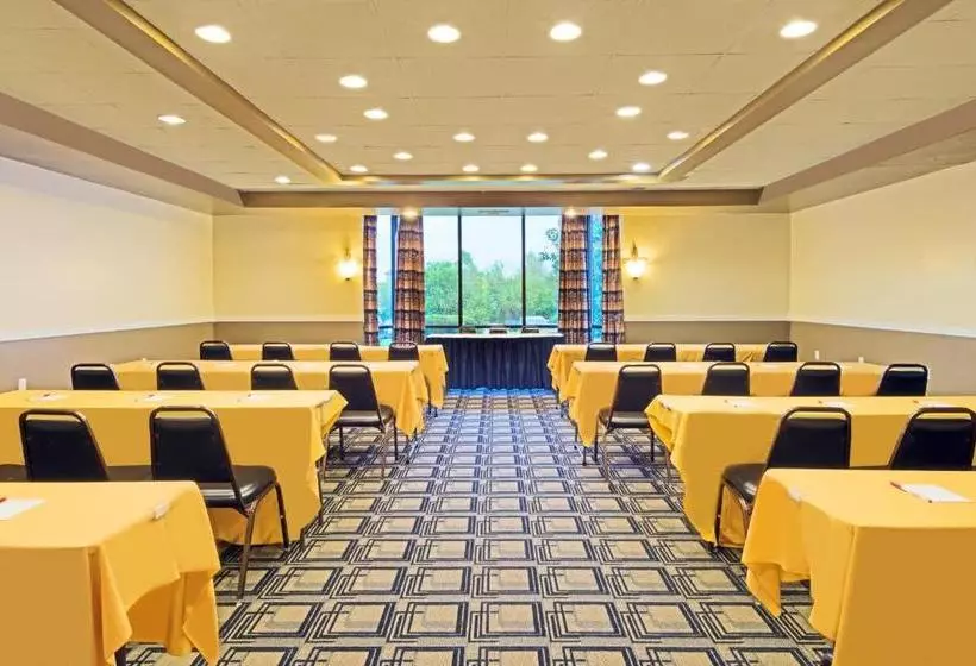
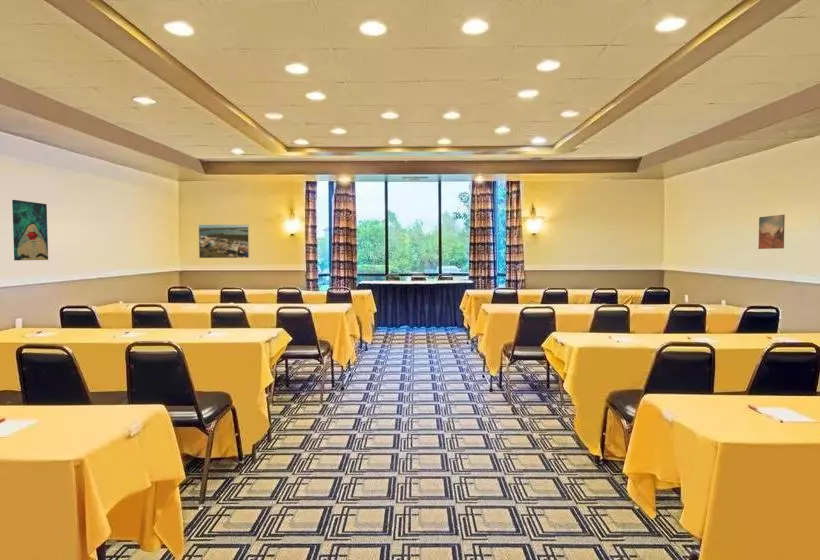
+ wall art [11,199,49,261]
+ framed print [198,224,250,259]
+ wall art [758,214,786,250]
